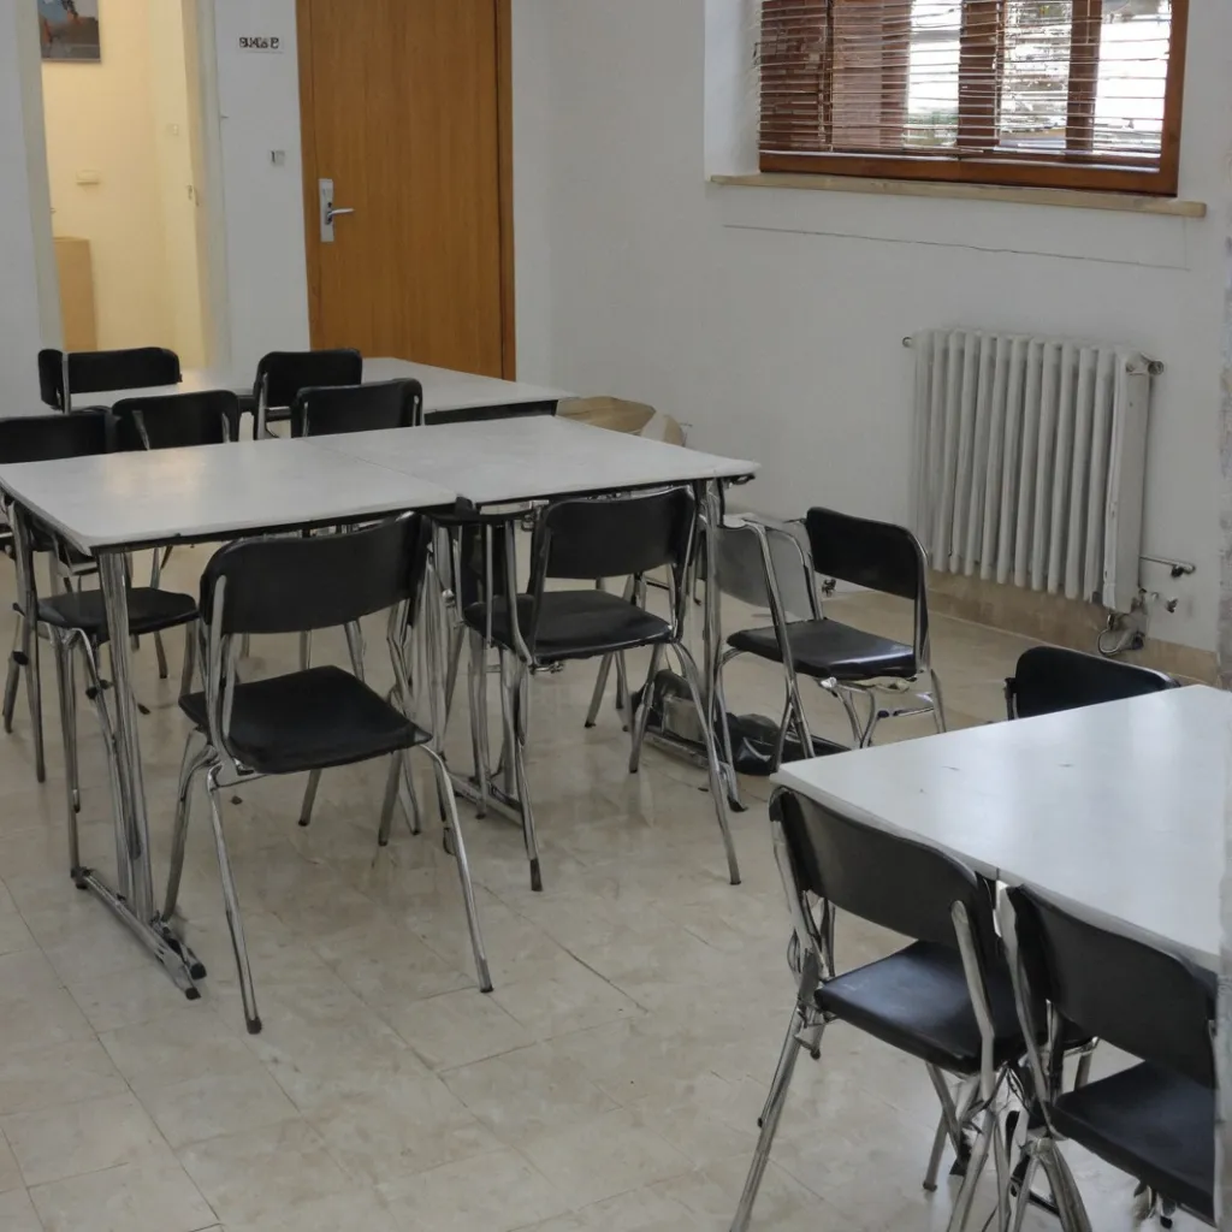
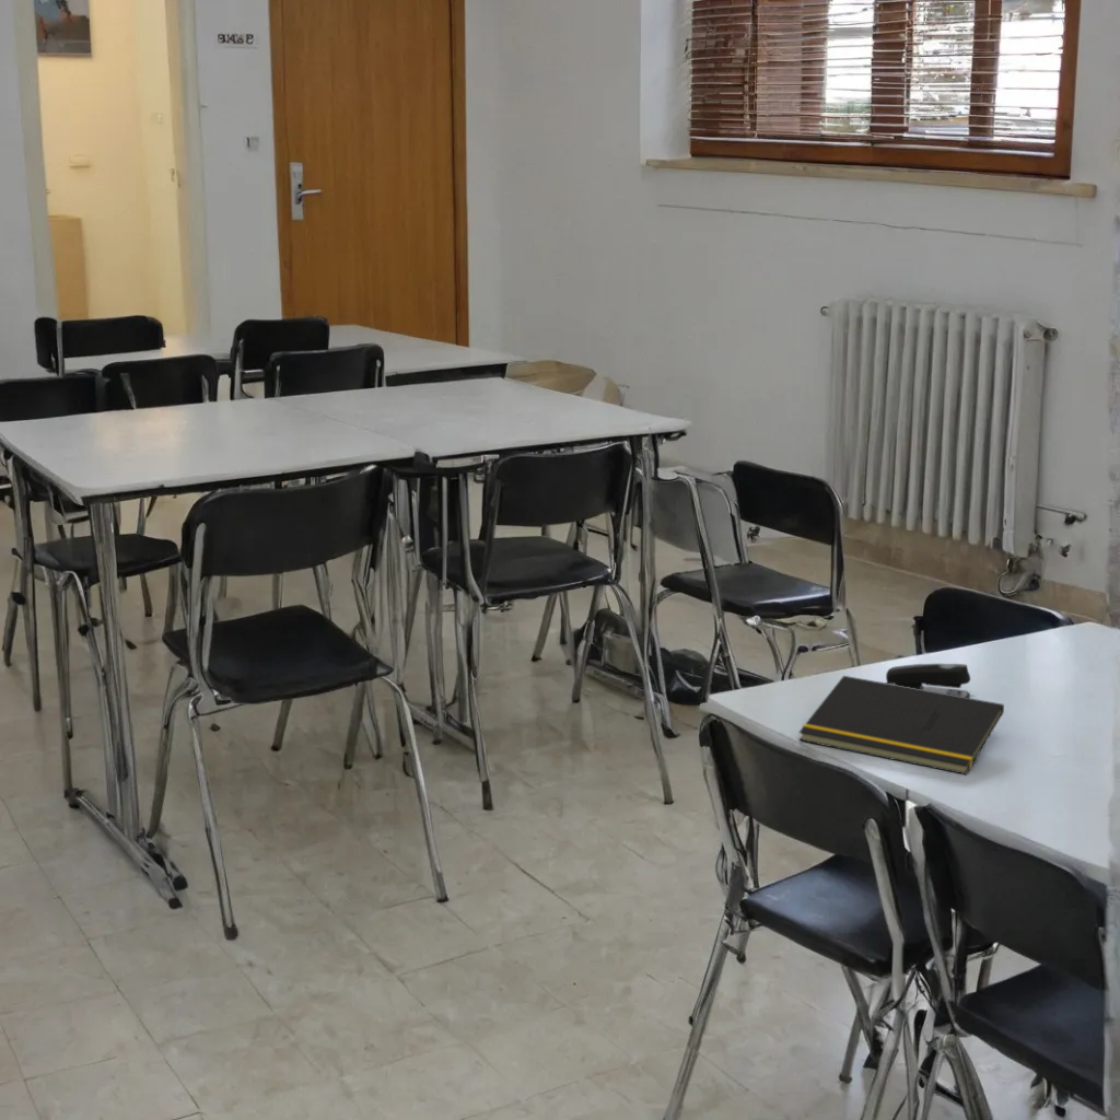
+ notepad [798,675,1005,775]
+ stapler [885,663,971,698]
